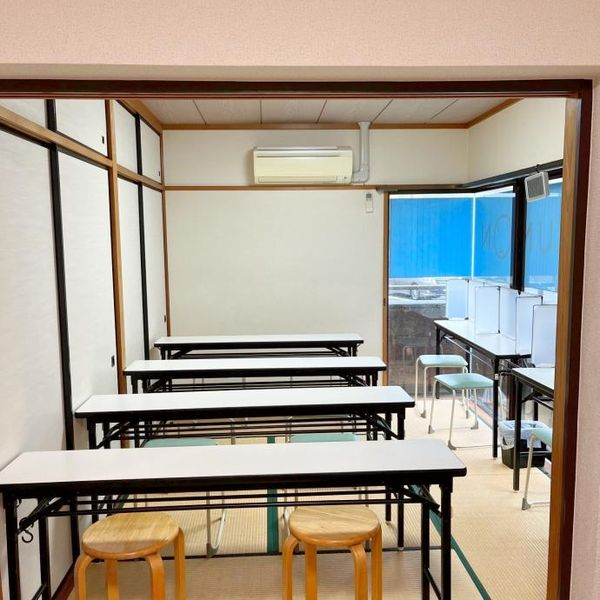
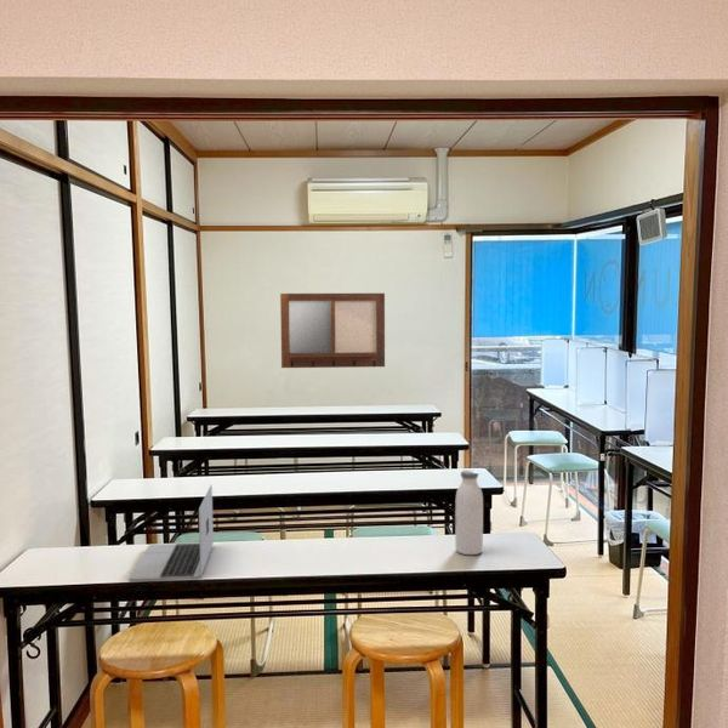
+ laptop [127,484,215,581]
+ writing board [279,292,386,369]
+ water bottle [454,470,484,556]
